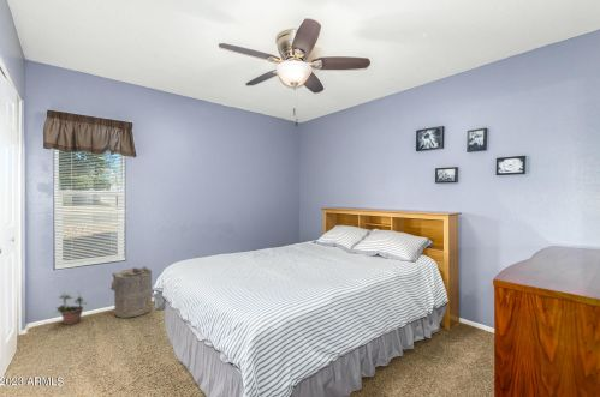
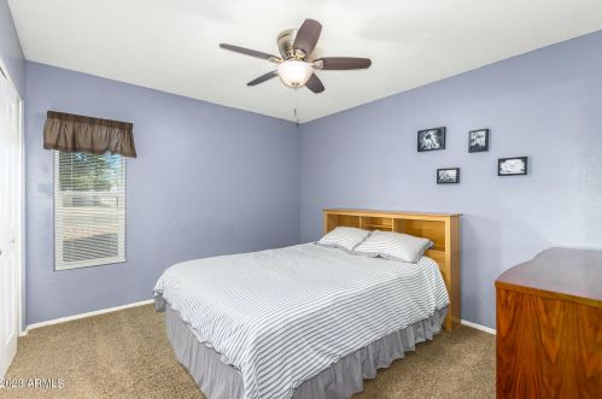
- laundry hamper [109,265,153,319]
- potted plant [54,288,89,326]
